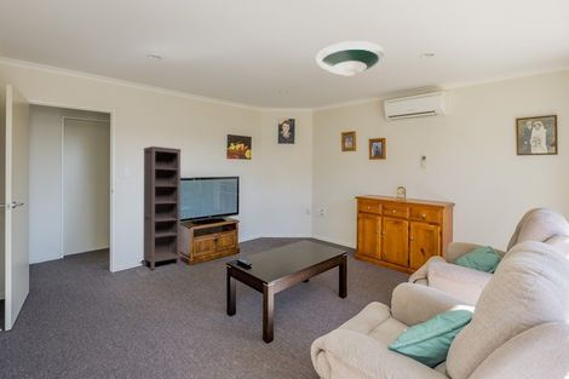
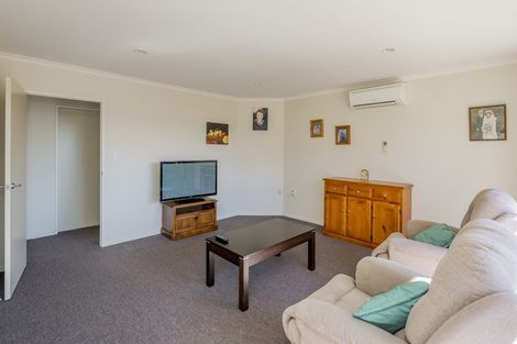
- bookcase [143,145,182,270]
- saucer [315,40,385,77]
